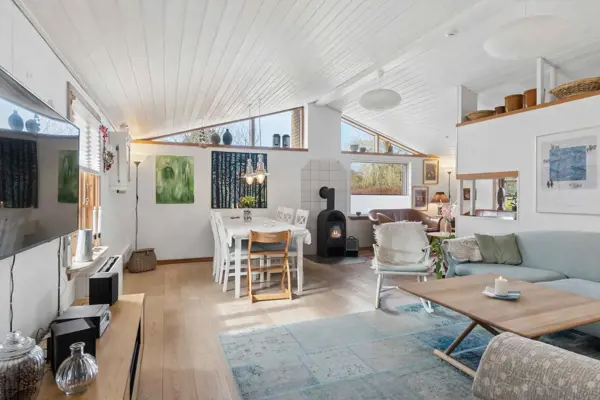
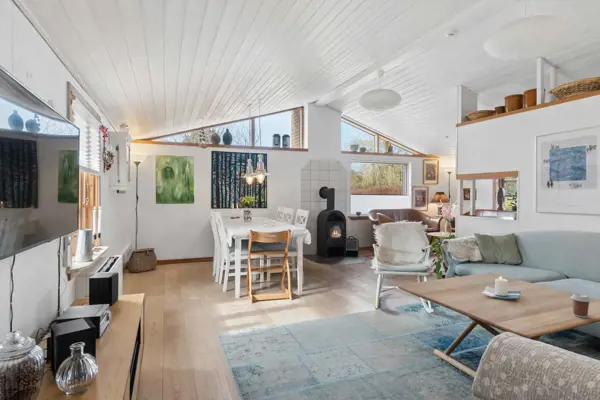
+ coffee cup [570,293,592,319]
